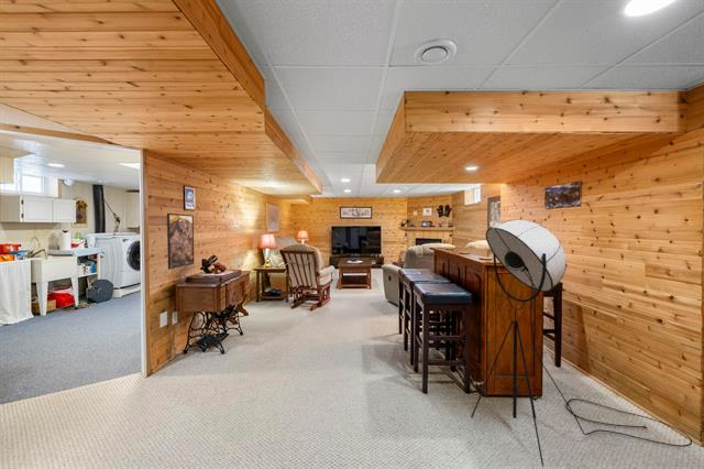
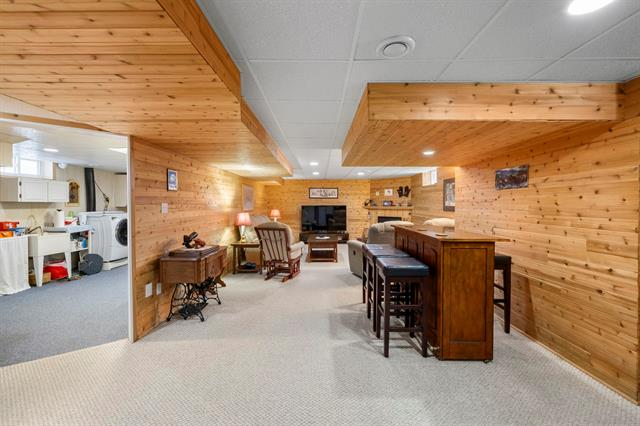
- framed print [166,212,195,271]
- floor lamp [470,219,693,467]
